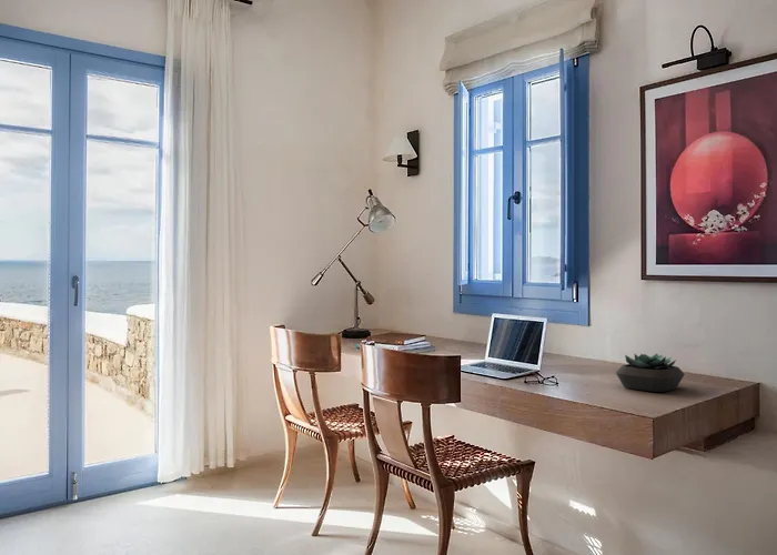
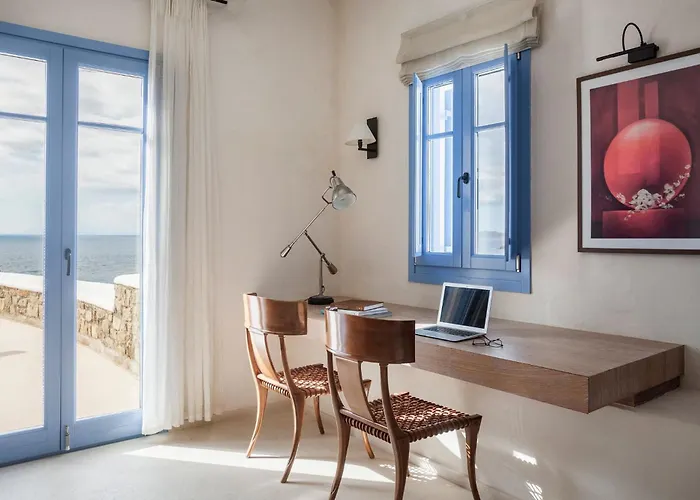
- succulent plant [615,353,686,393]
